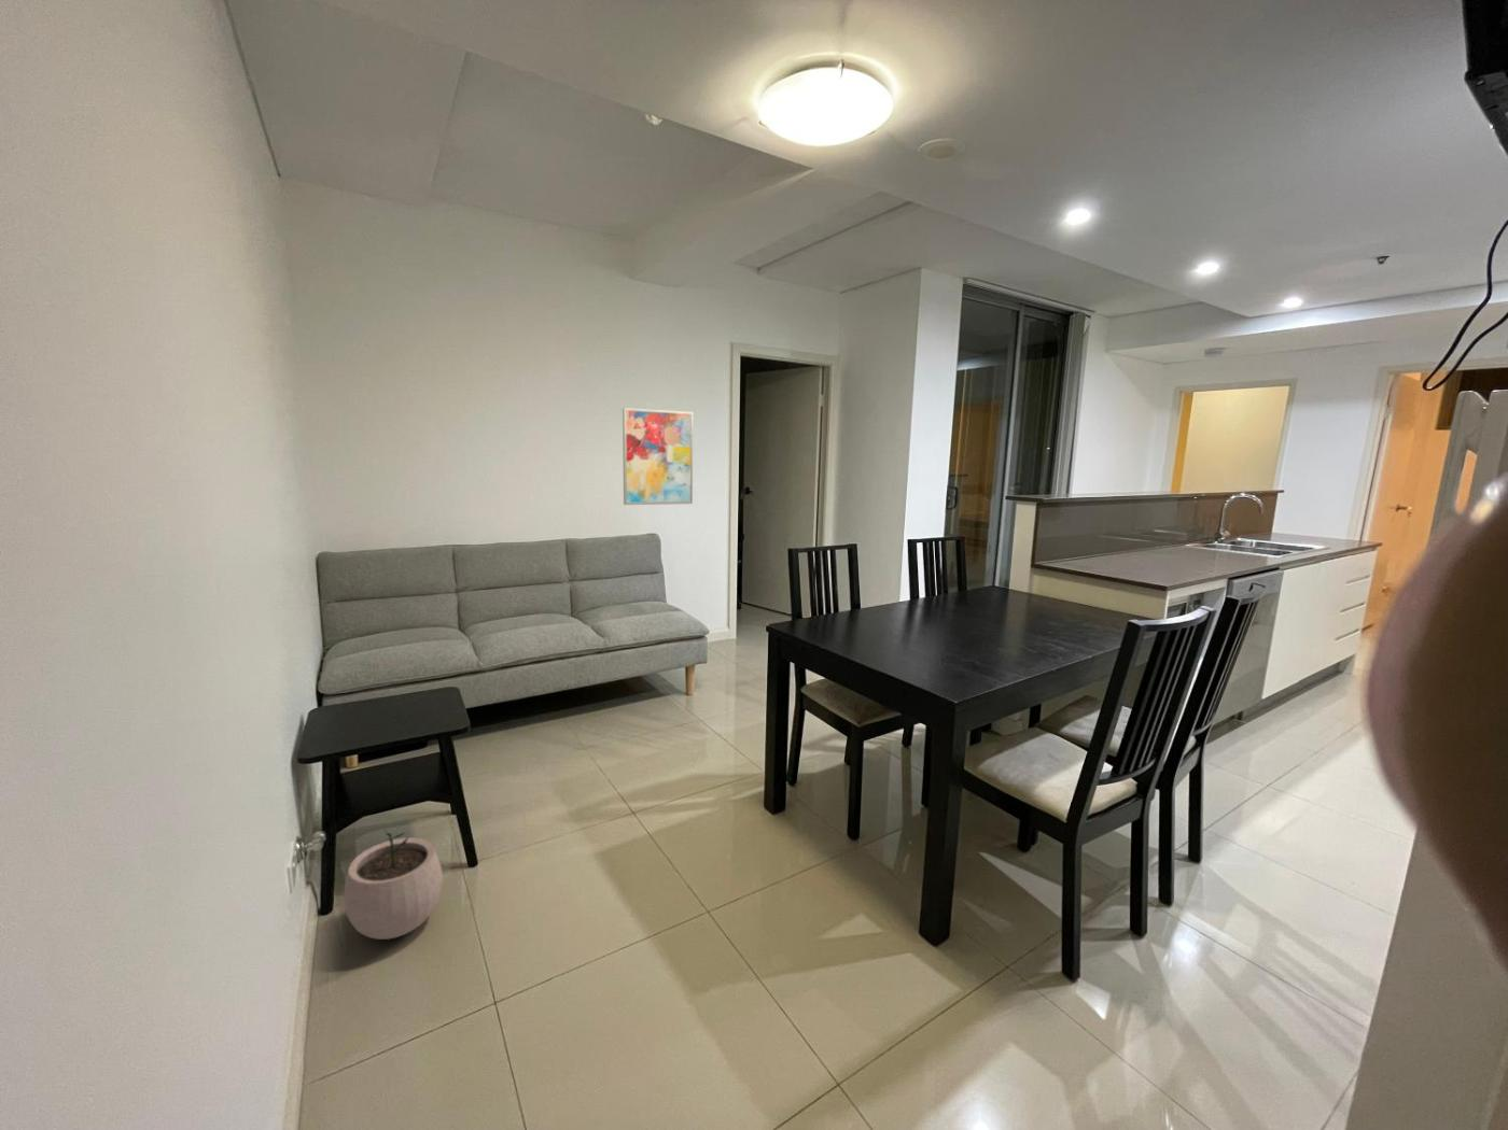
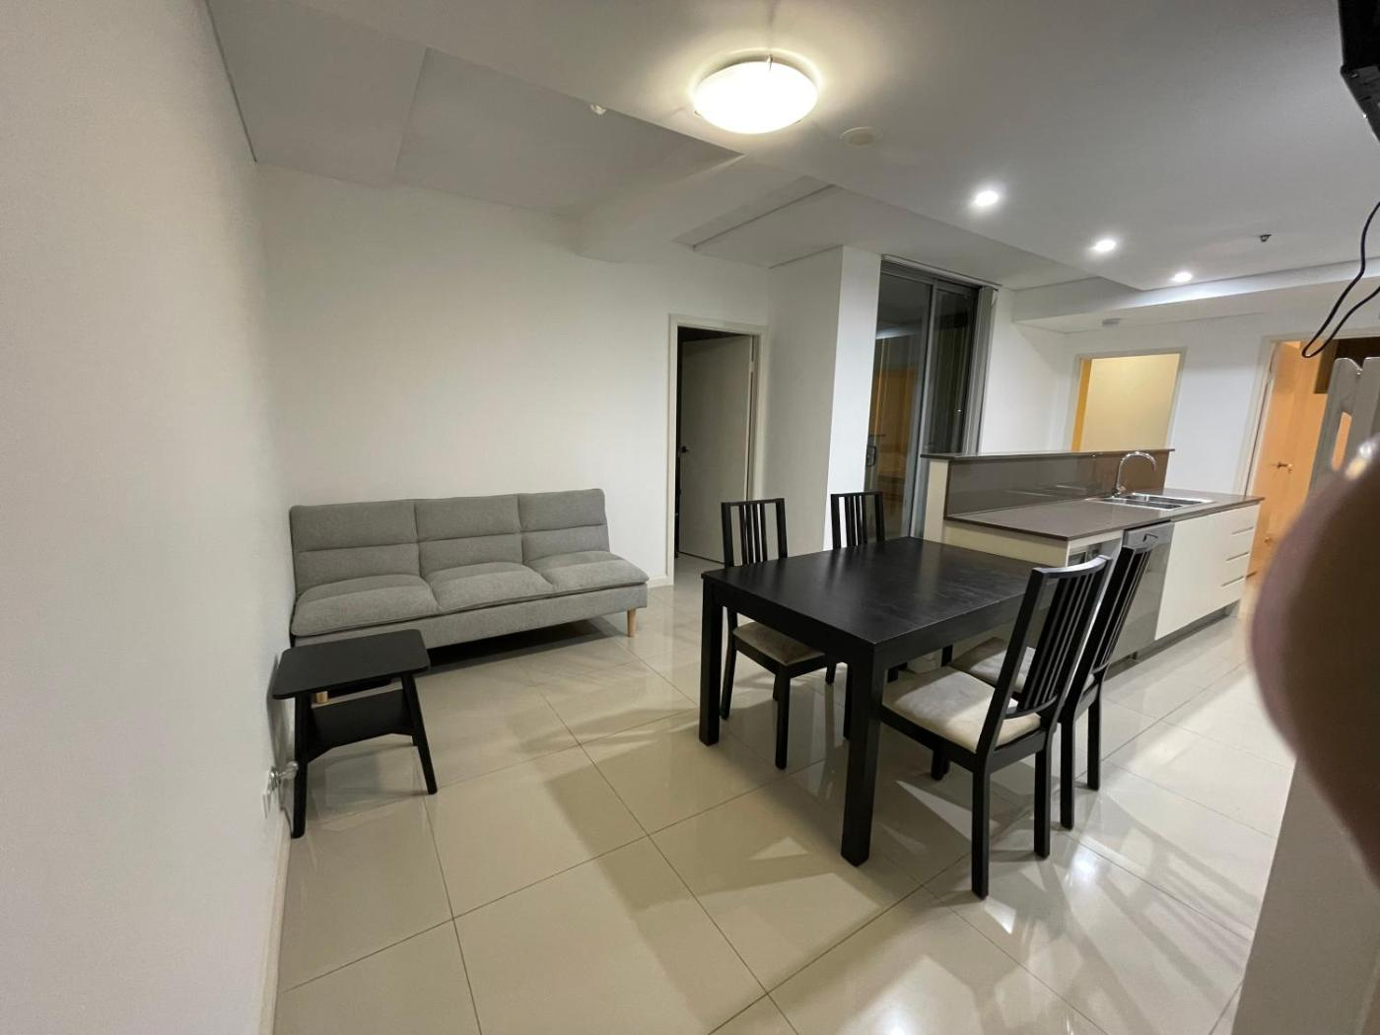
- plant pot [342,827,444,940]
- wall art [621,407,693,506]
